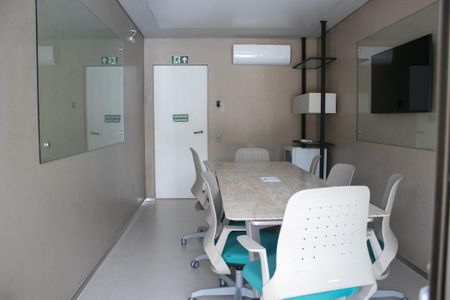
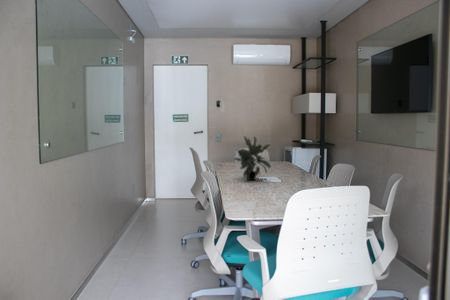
+ potted plant [233,135,272,182]
